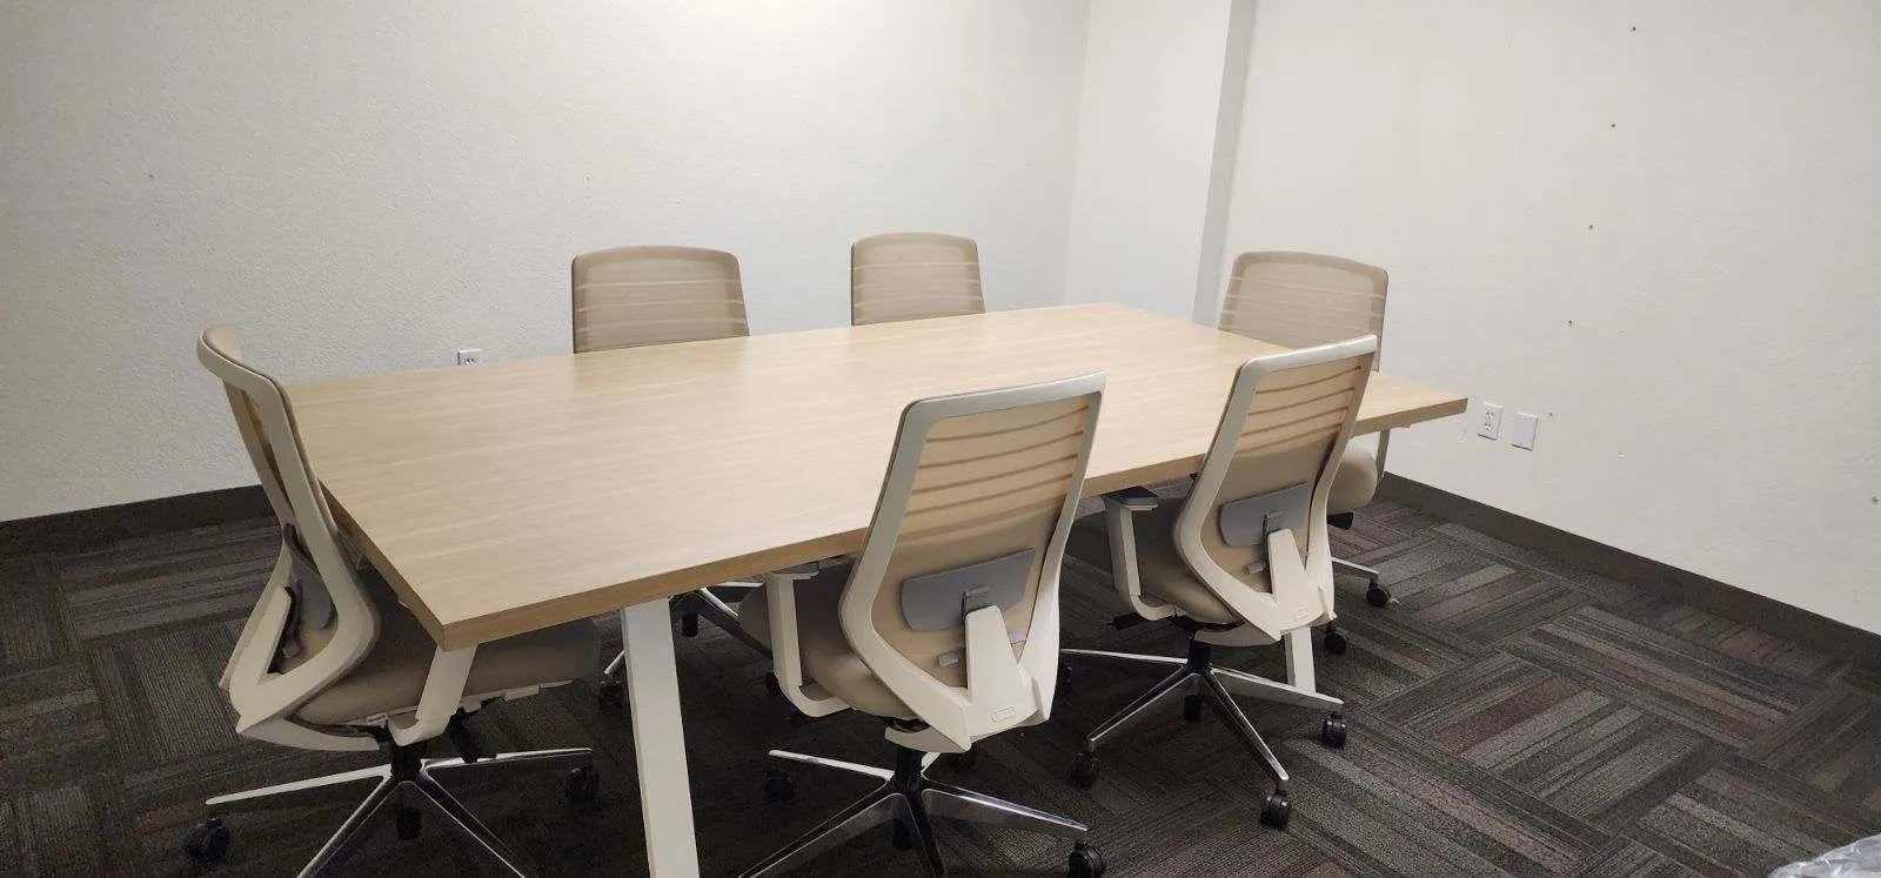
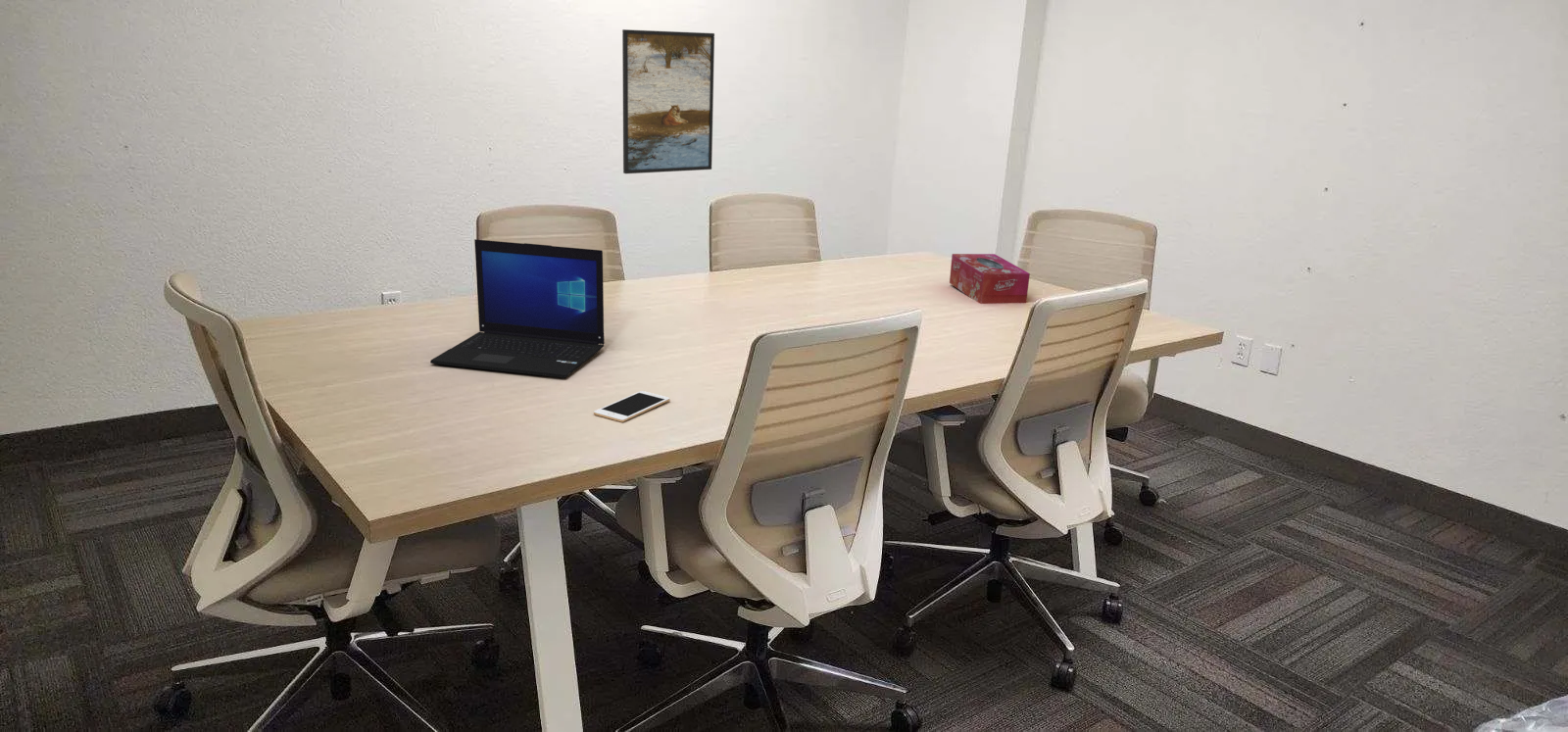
+ tissue box [949,253,1031,305]
+ laptop [429,238,606,379]
+ cell phone [593,390,670,423]
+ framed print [621,28,715,174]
